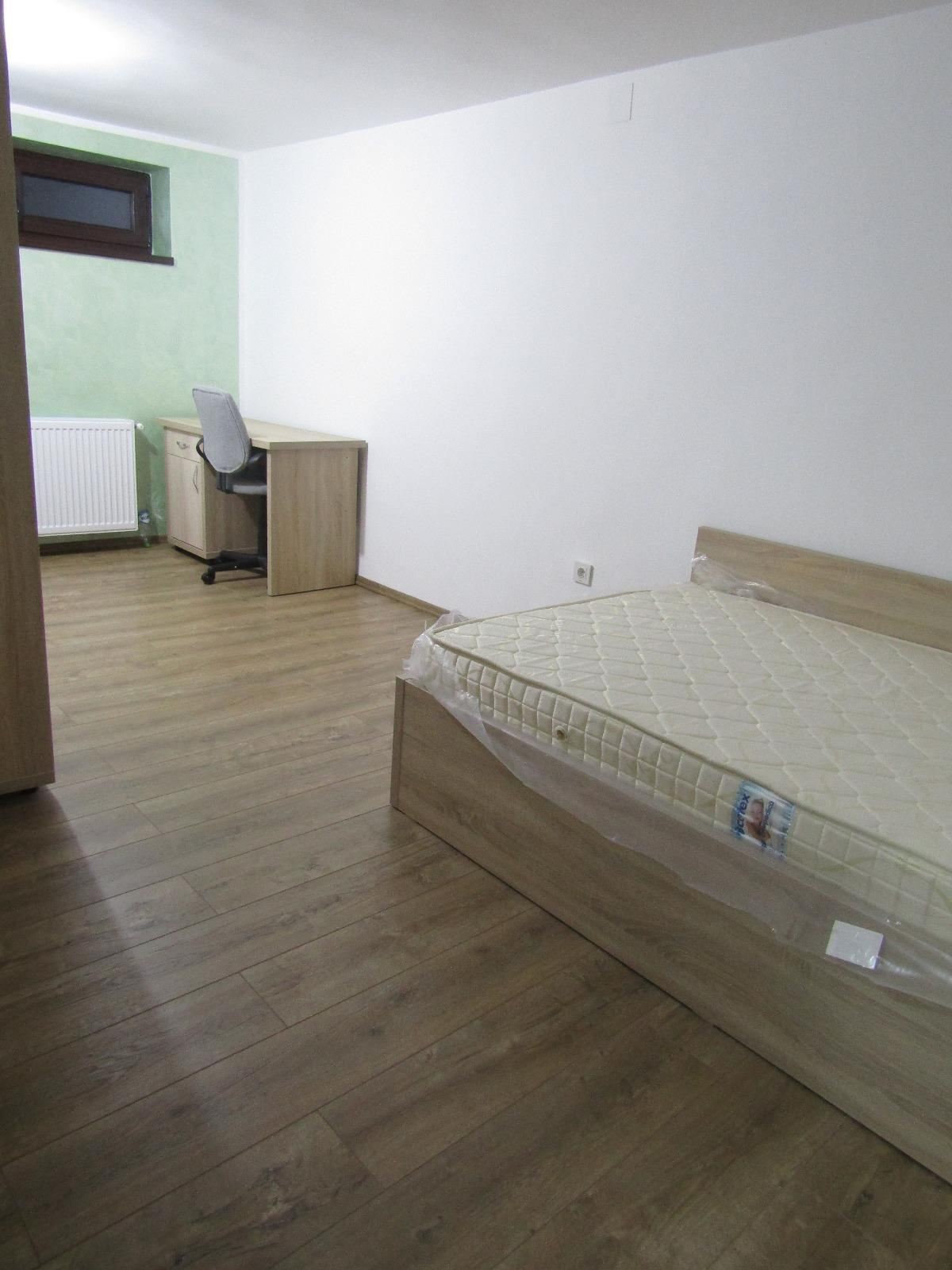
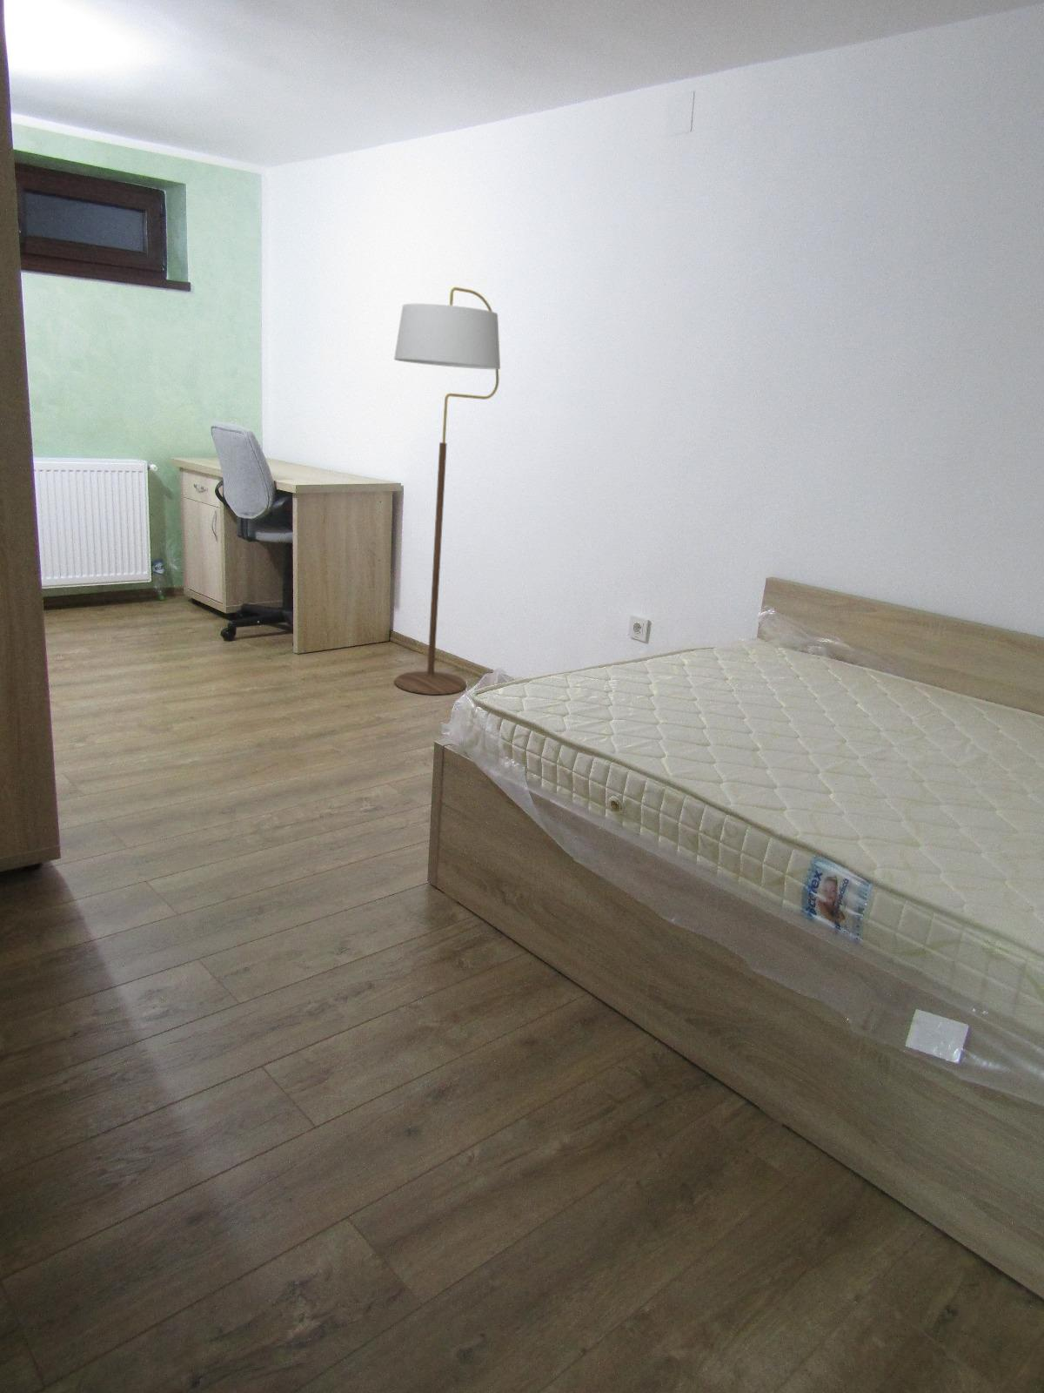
+ floor lamp [394,286,501,695]
